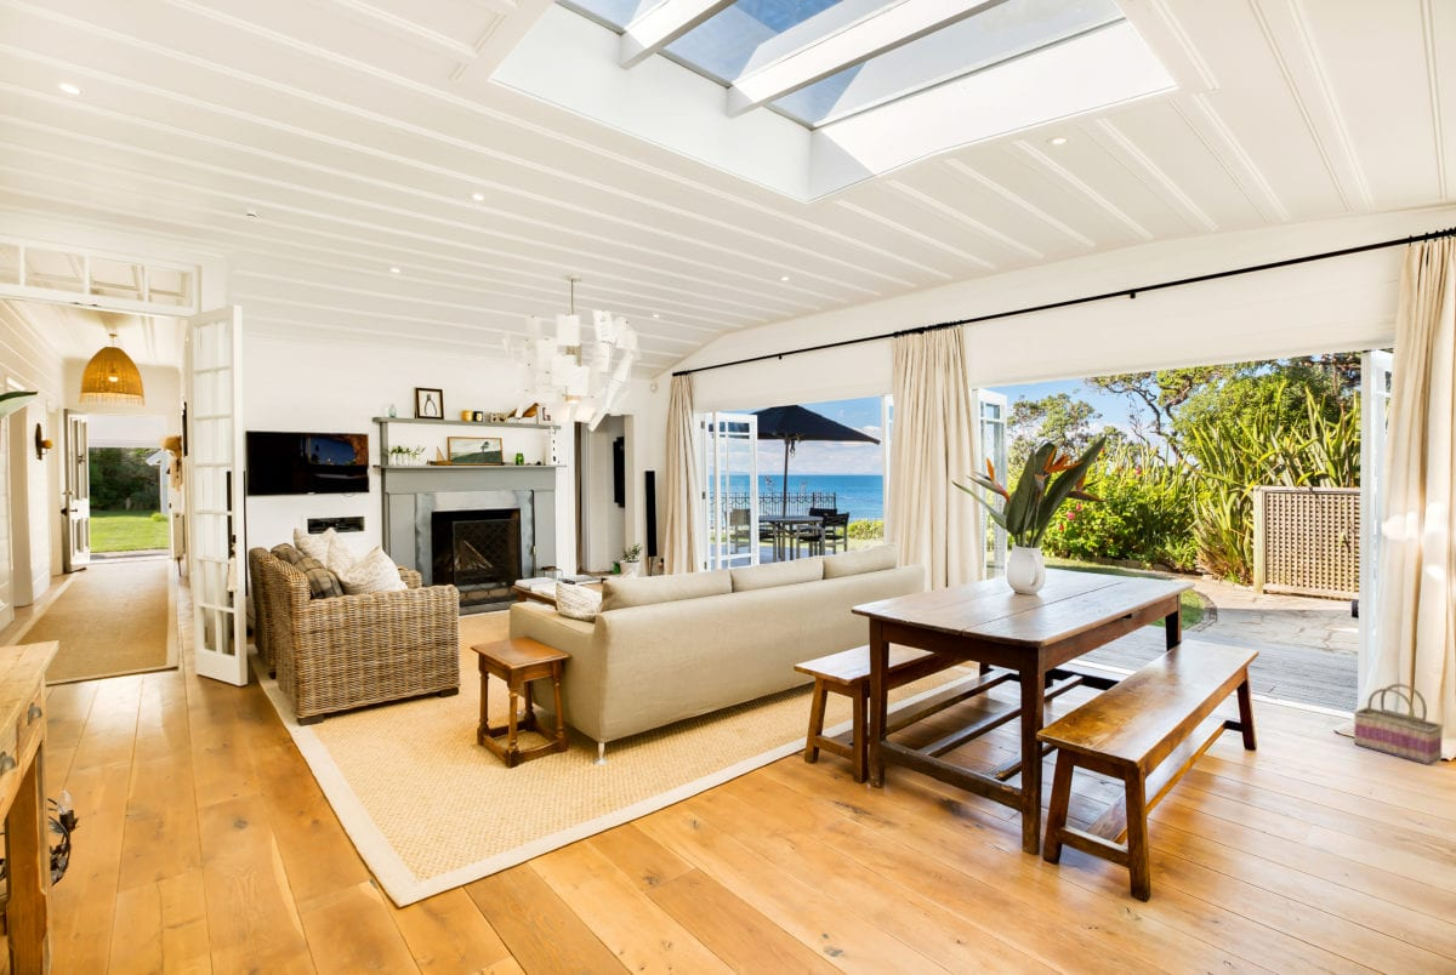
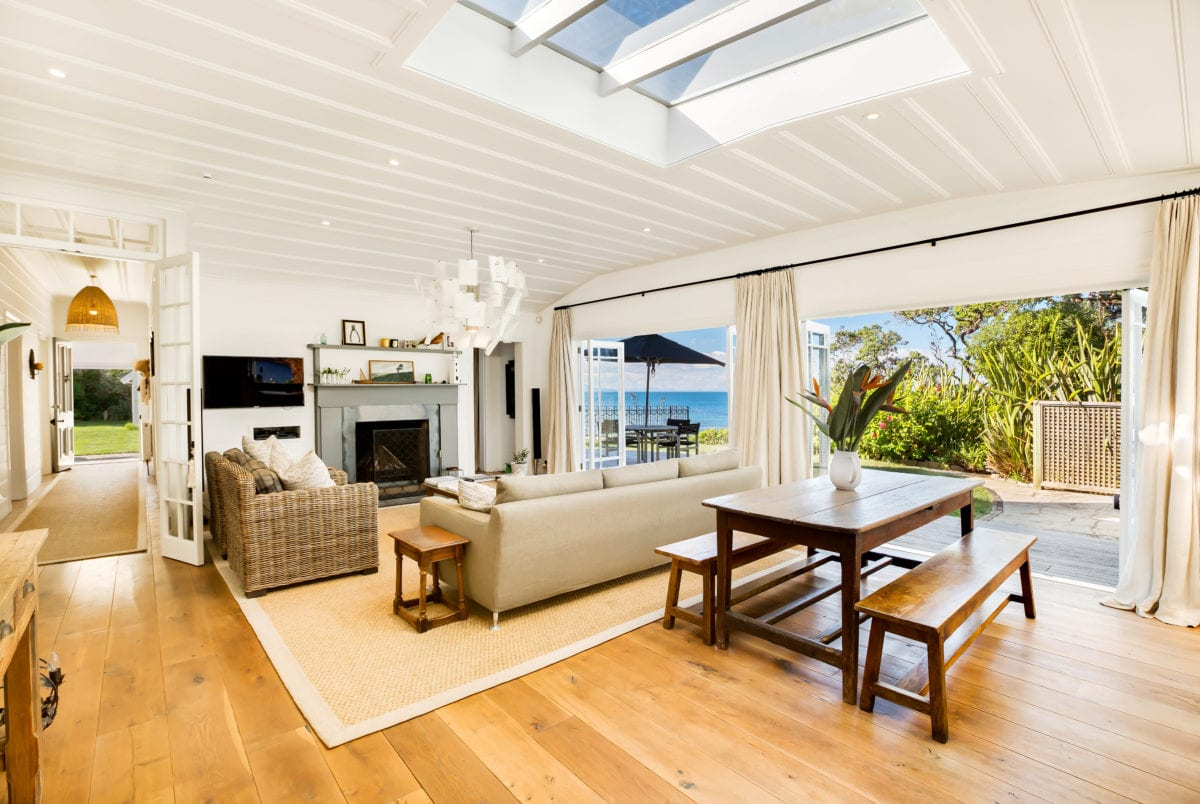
- basket [1353,683,1445,766]
